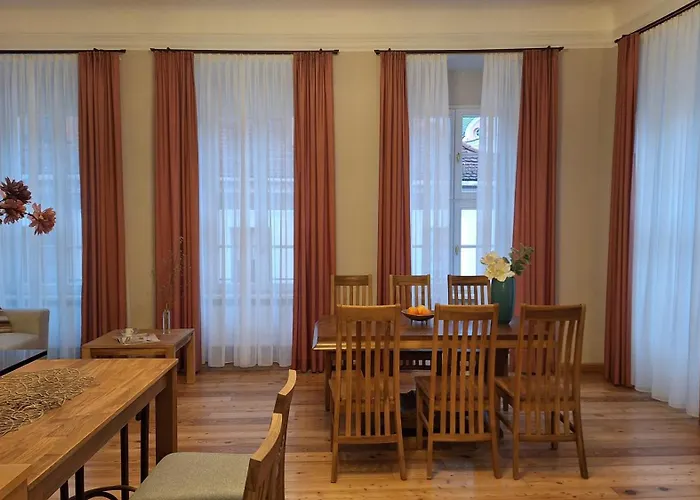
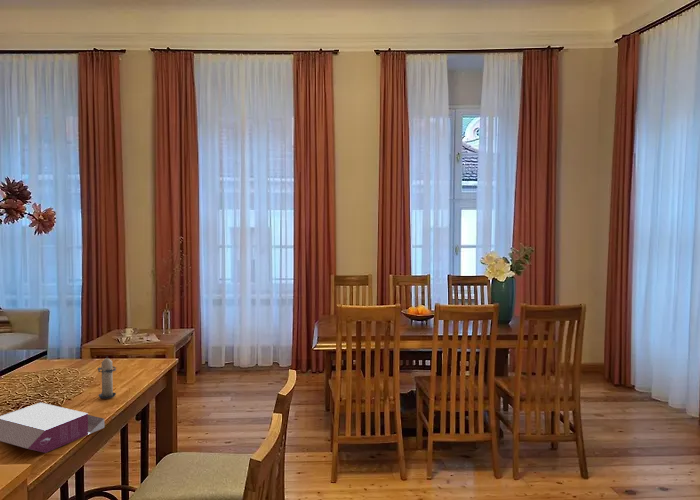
+ book [0,402,105,454]
+ candle [97,357,117,400]
